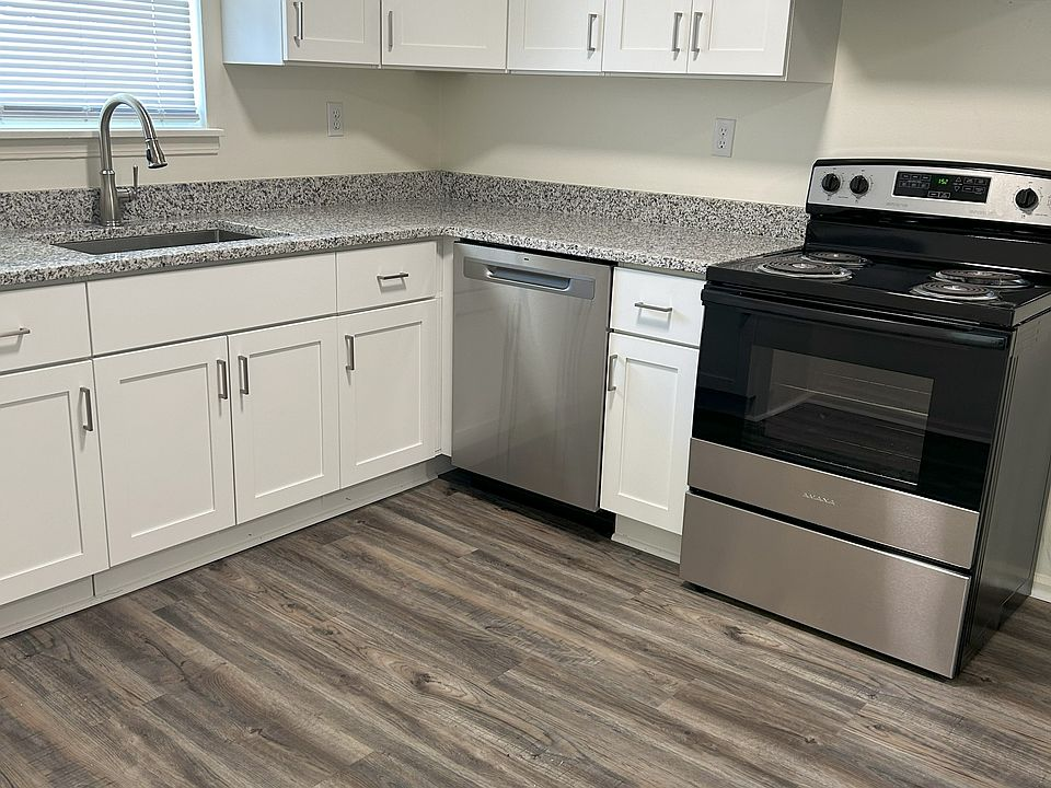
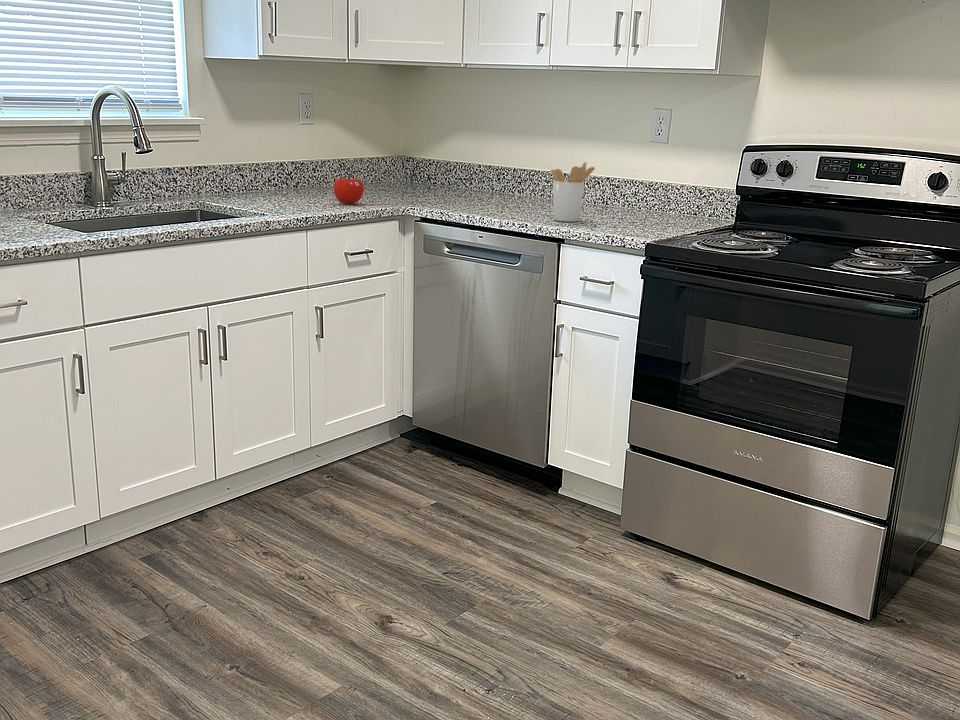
+ utensil holder [550,161,595,223]
+ fruit [332,173,365,205]
